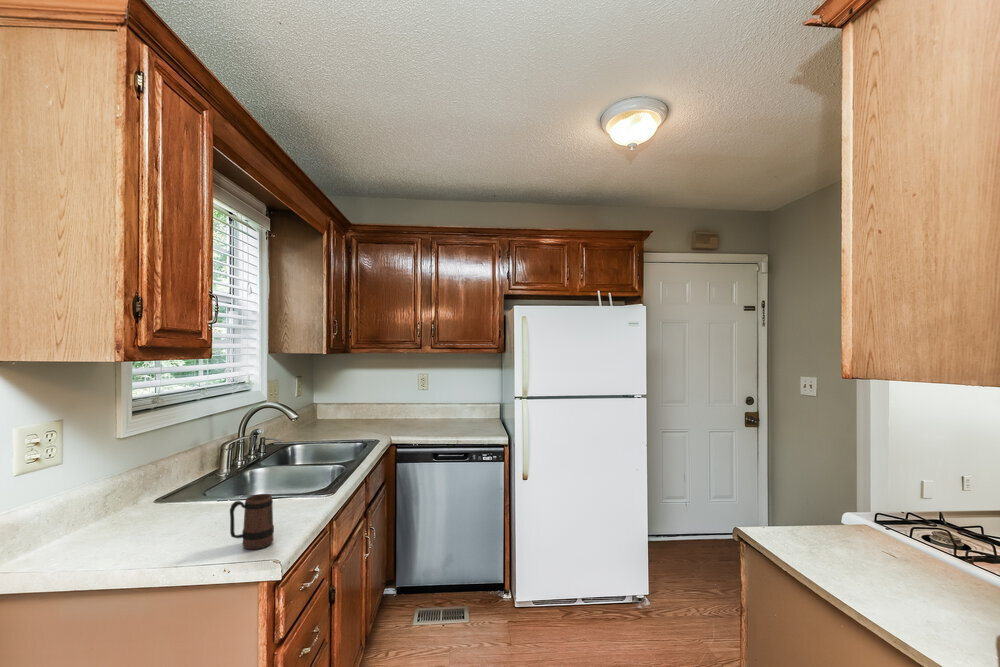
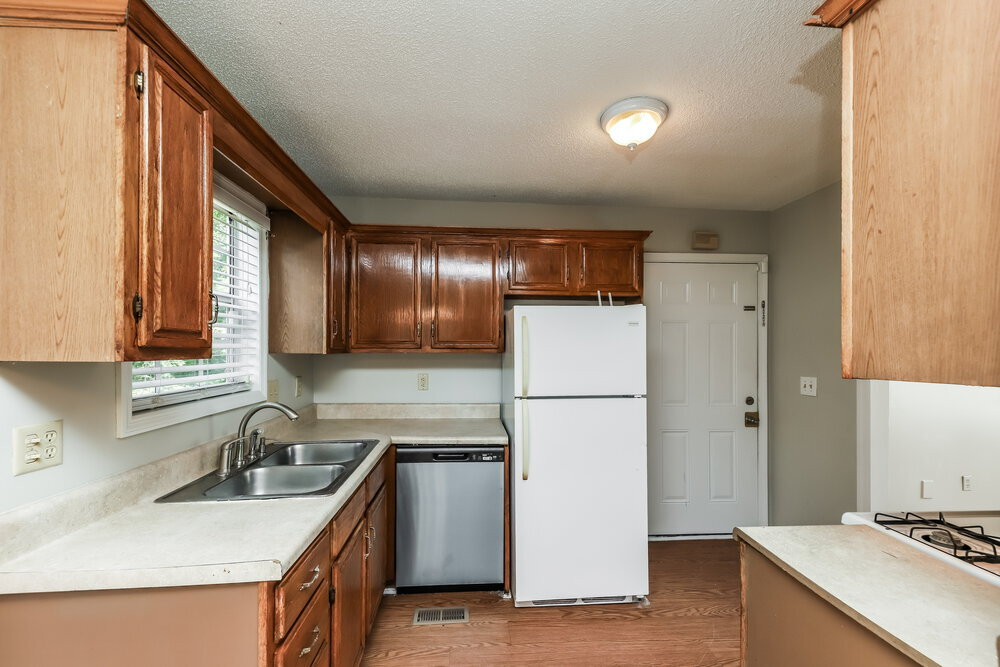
- mug [229,493,275,551]
